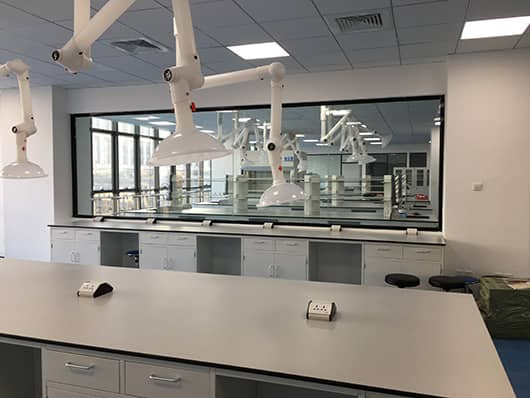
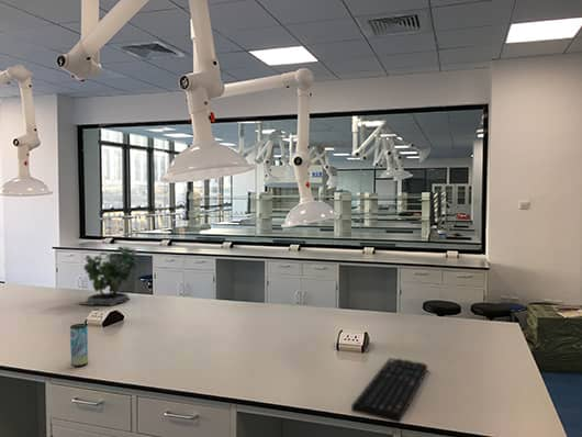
+ beverage can [69,323,89,368]
+ keyboard [350,357,428,424]
+ potted plant [79,244,143,307]
